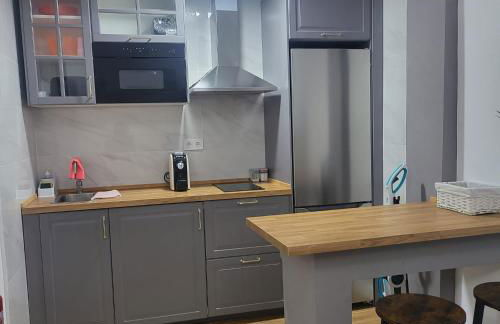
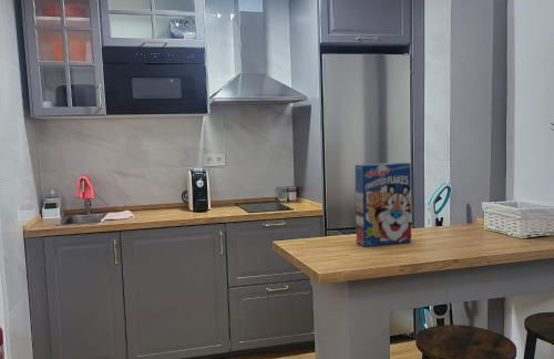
+ cereal box [353,162,412,248]
